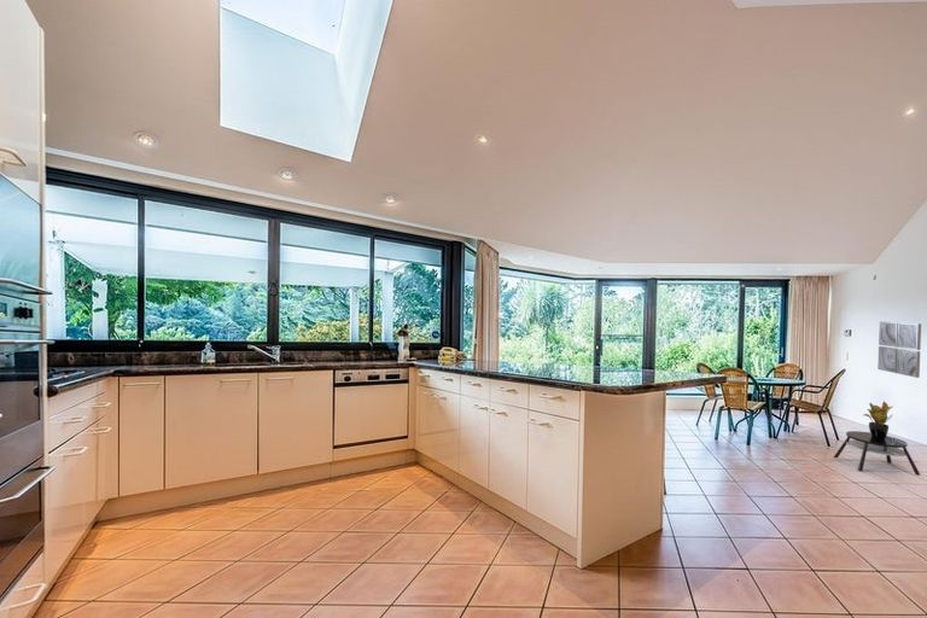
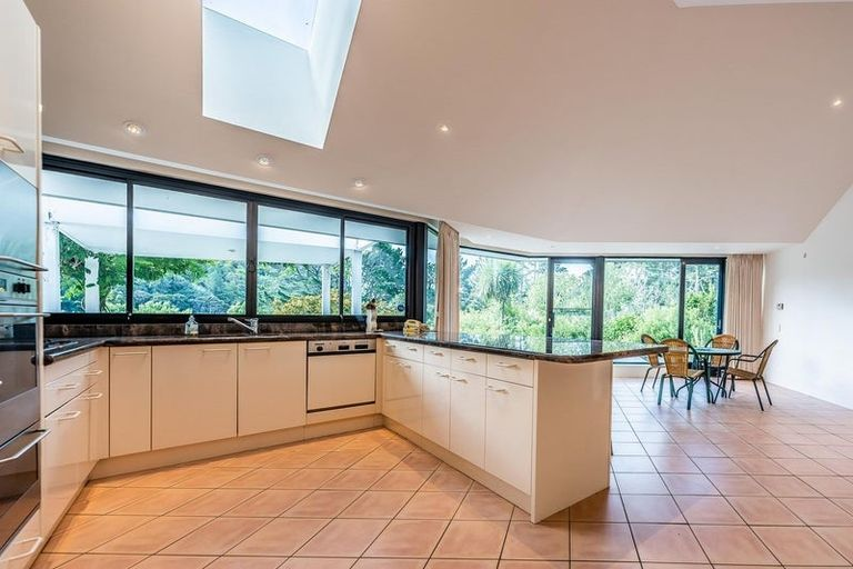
- potted plant [862,400,894,439]
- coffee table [833,430,921,477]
- wall art [876,321,922,379]
